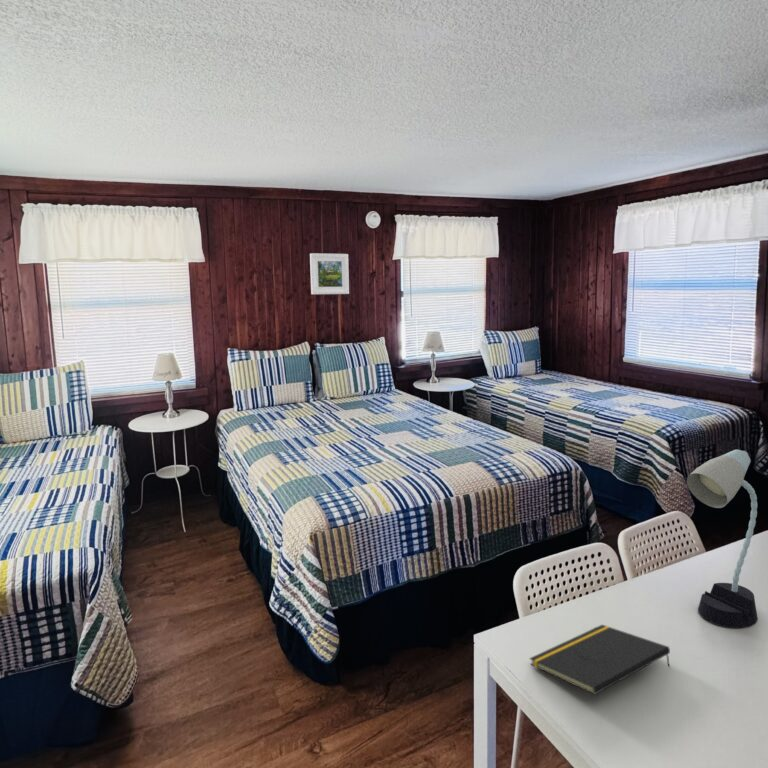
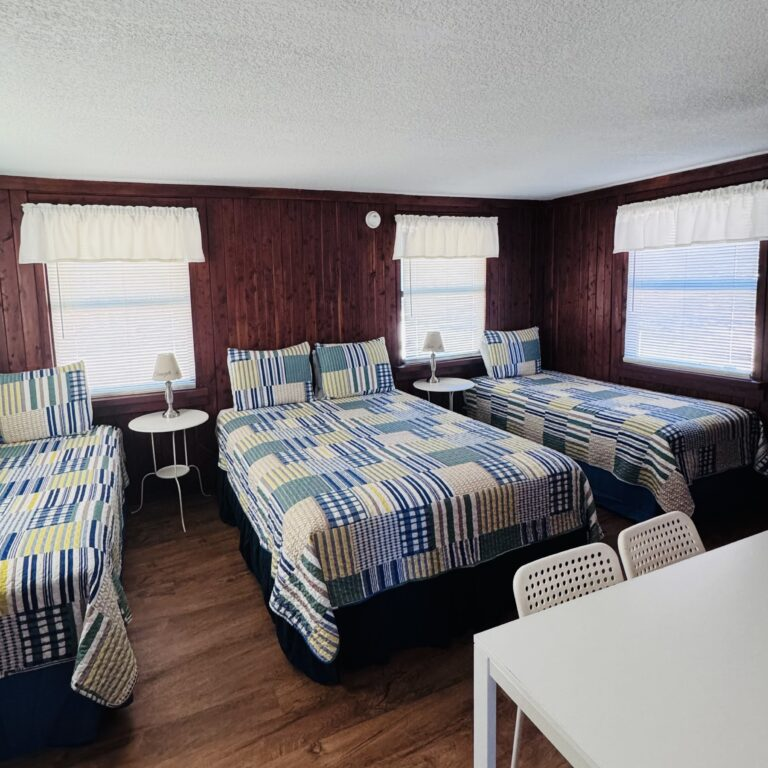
- notepad [529,624,671,696]
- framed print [309,252,350,295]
- desk lamp [686,449,759,629]
